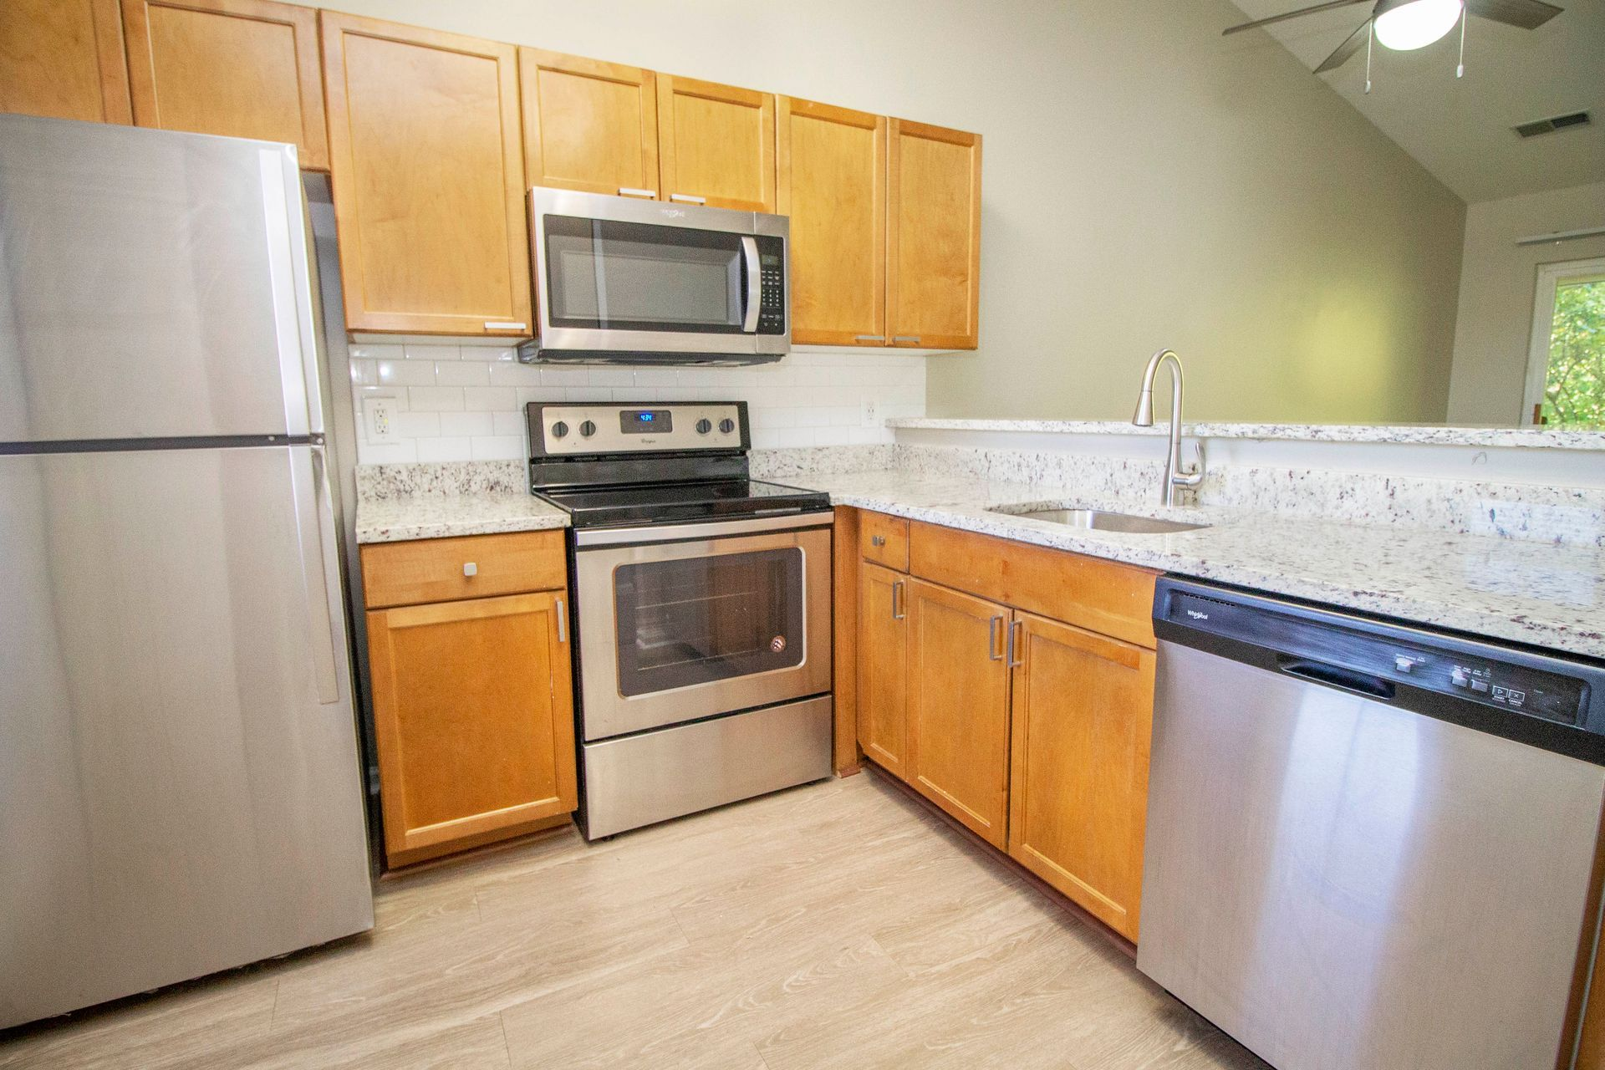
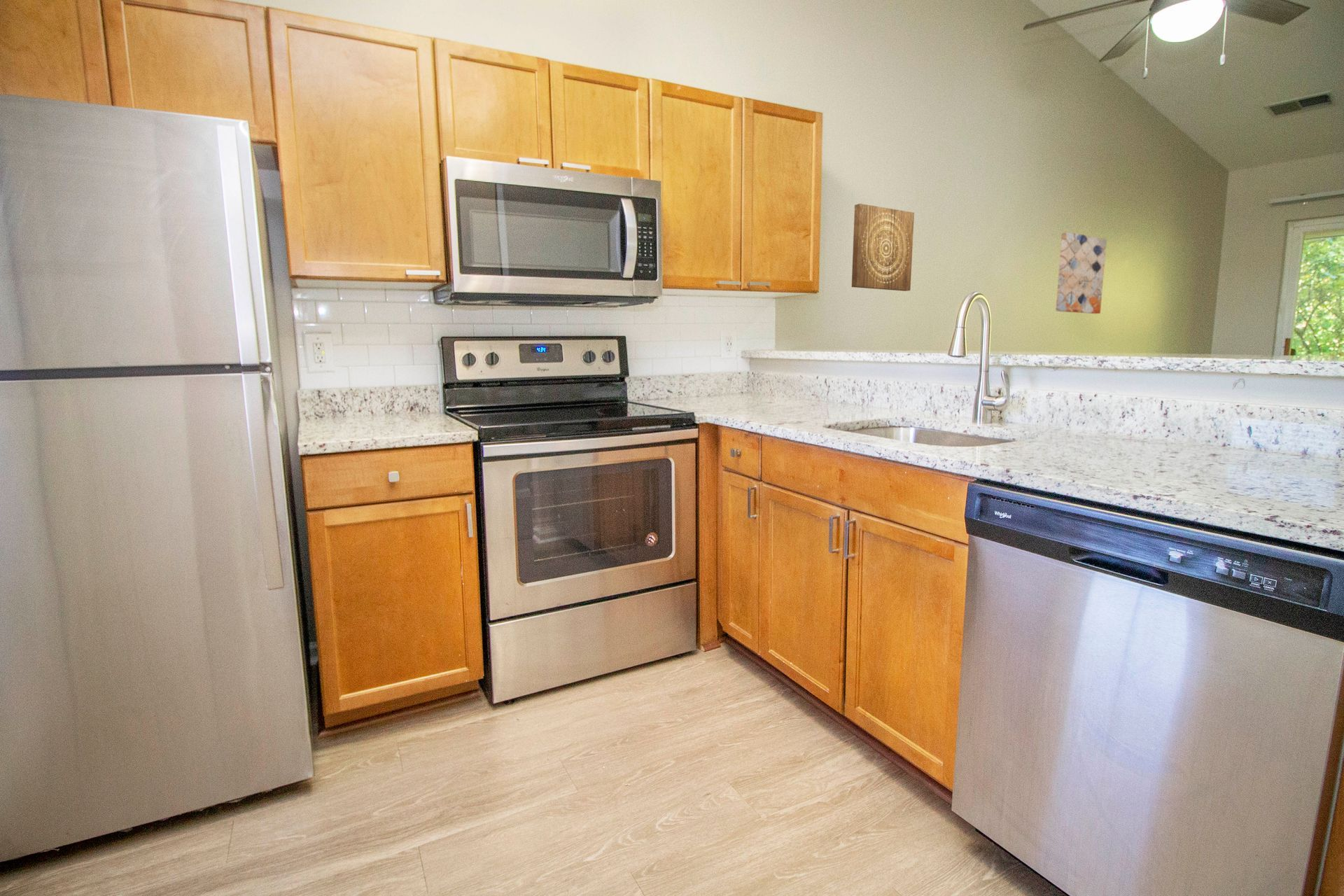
+ wall art [851,203,915,292]
+ wall art [1055,231,1107,314]
